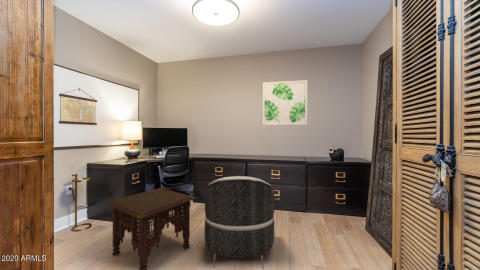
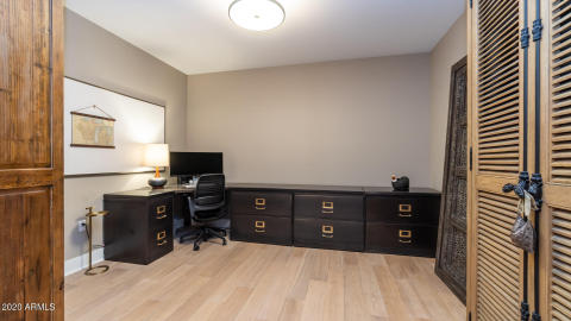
- side table [103,187,198,270]
- wall art [262,79,308,126]
- armchair [204,175,276,270]
